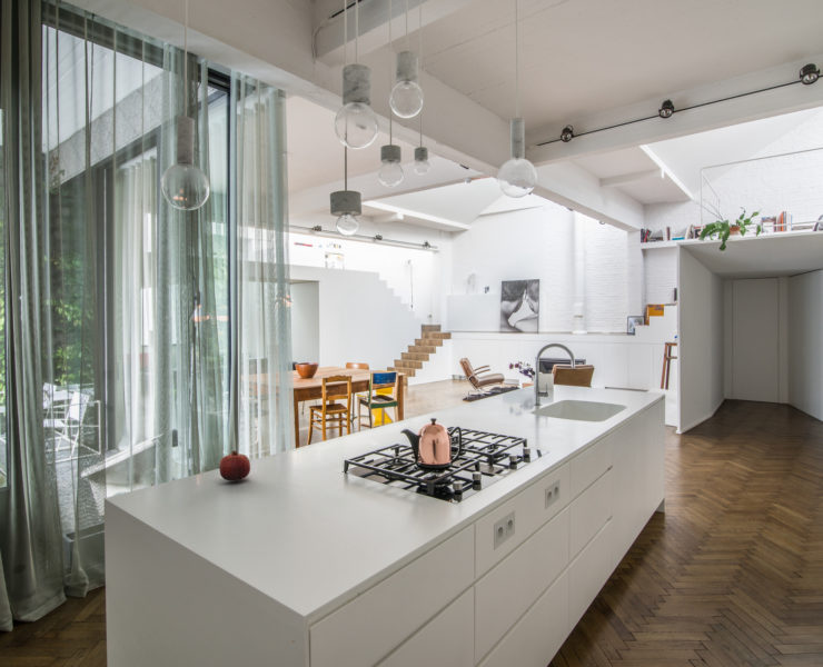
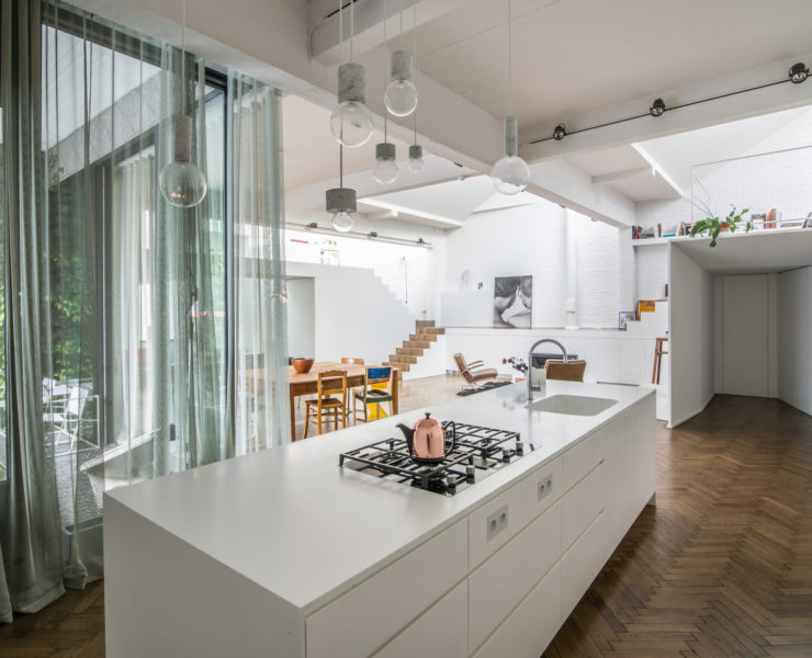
- fruit [218,450,251,481]
